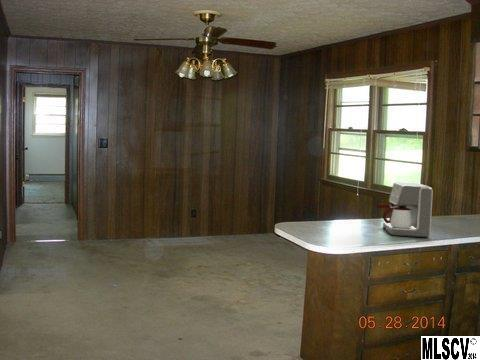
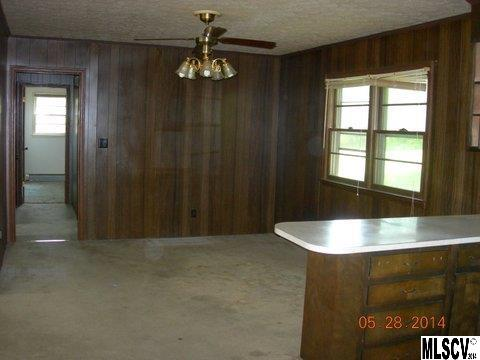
- coffee maker [376,181,434,238]
